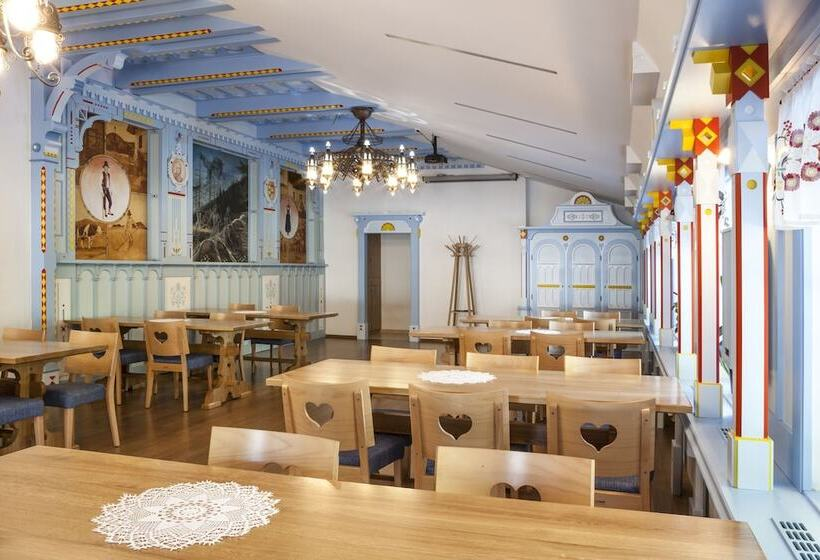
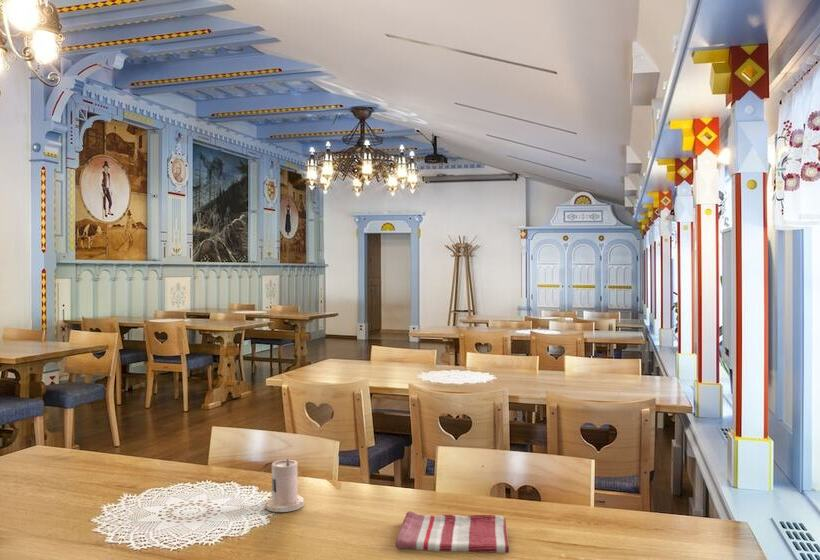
+ dish towel [395,510,510,554]
+ candle [264,458,305,513]
